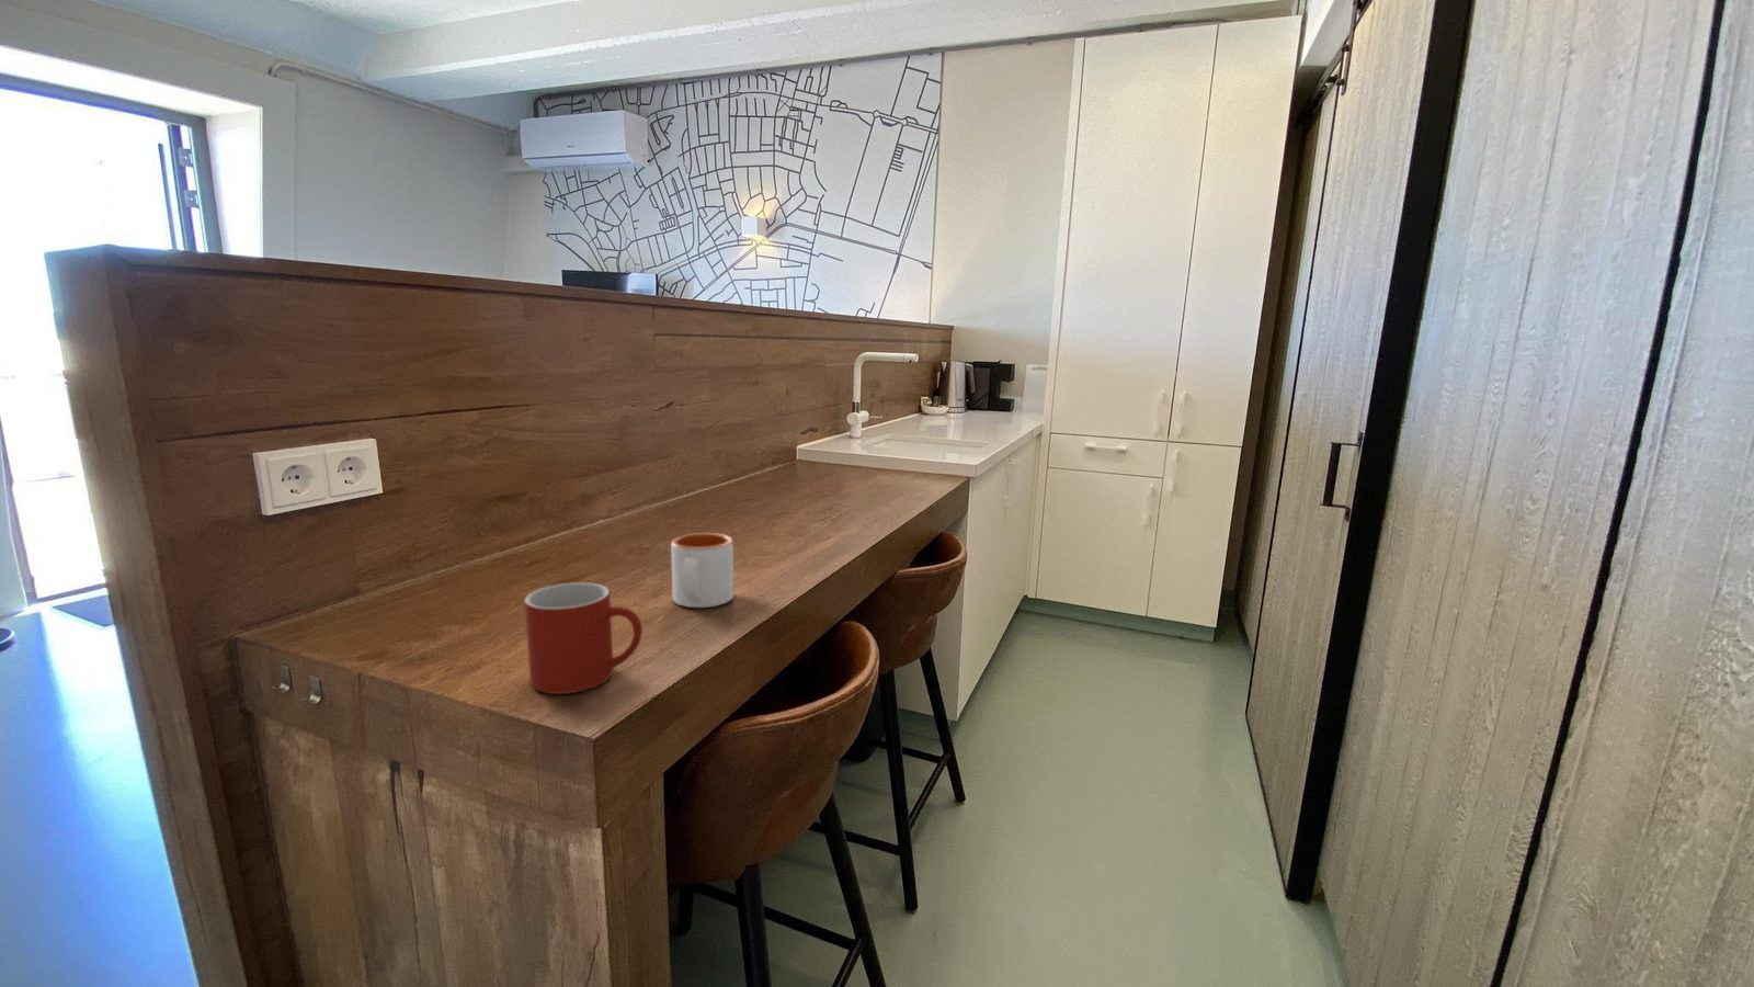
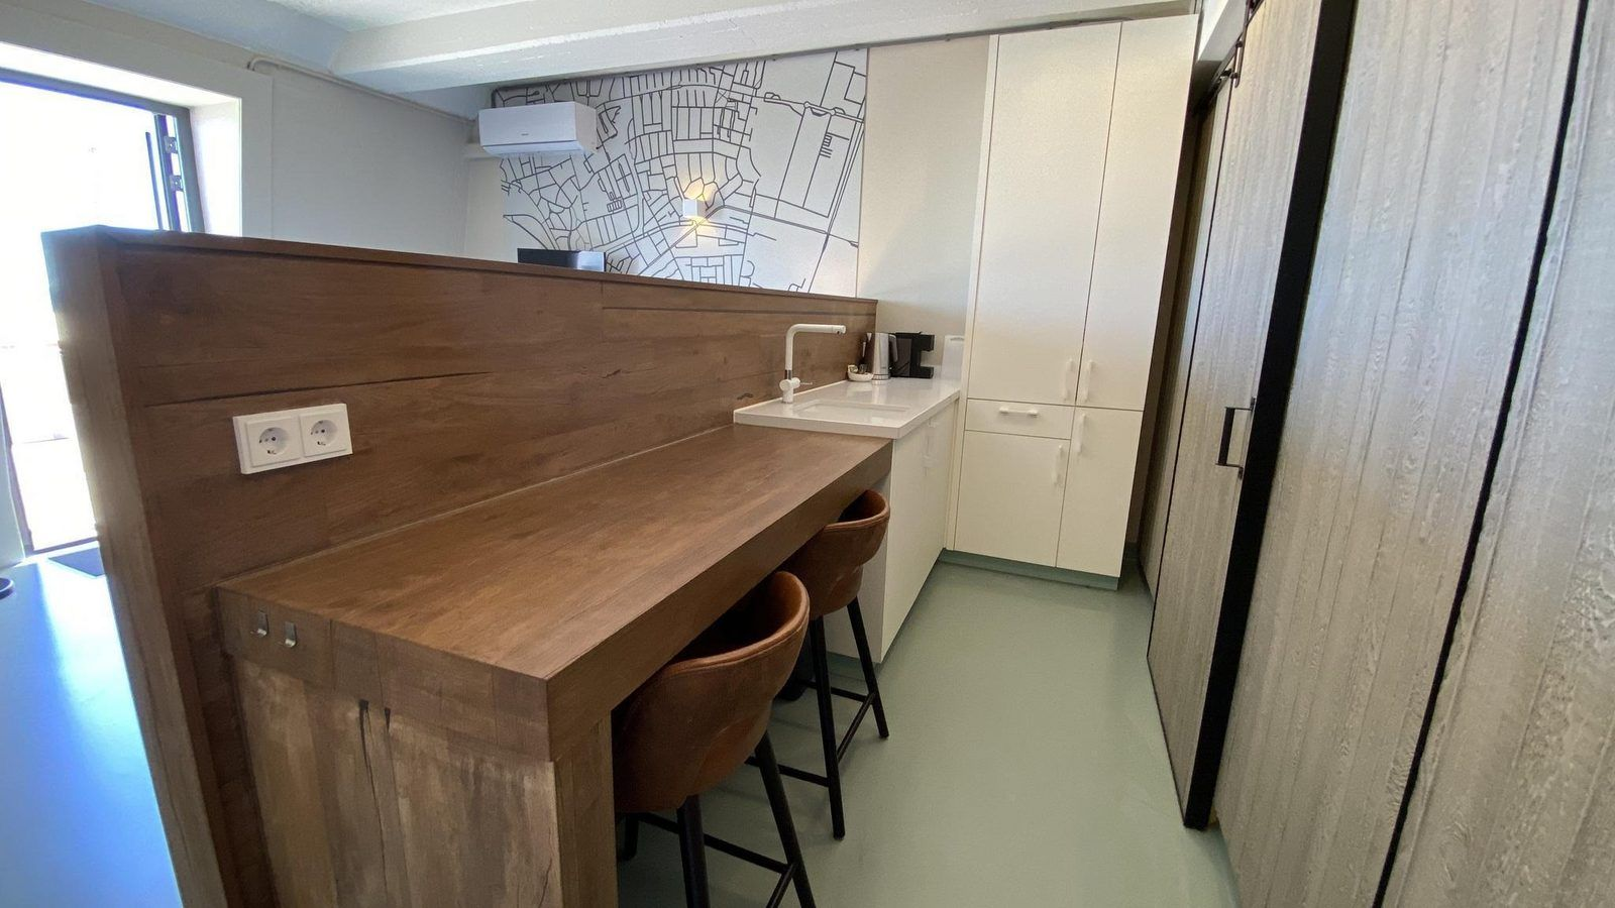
- mug [670,531,735,609]
- mug [523,581,643,695]
